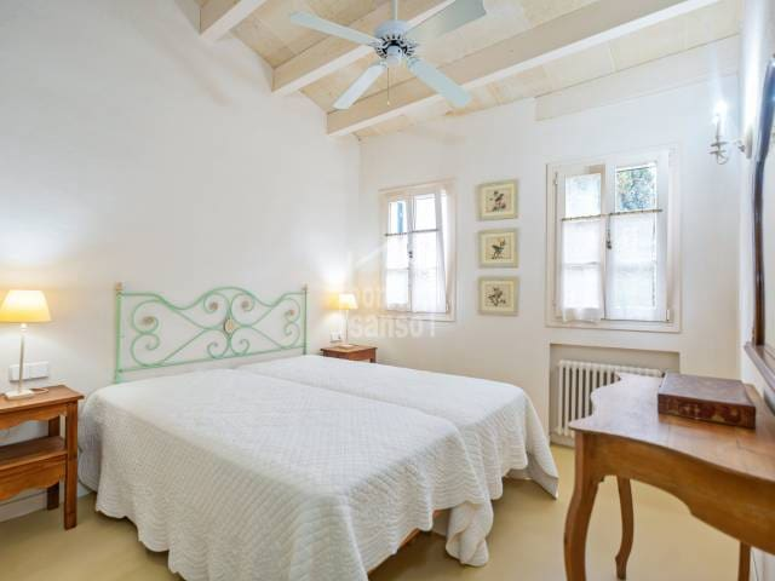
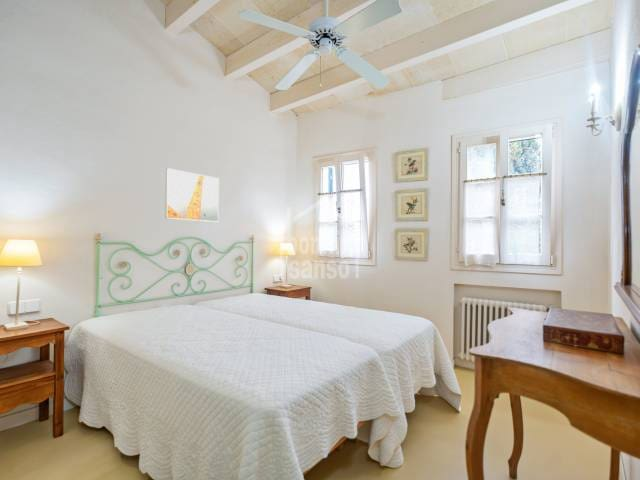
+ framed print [164,167,220,223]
